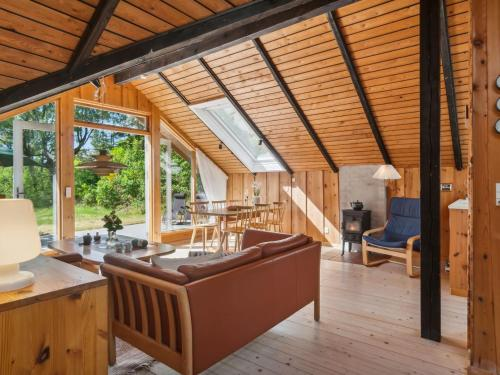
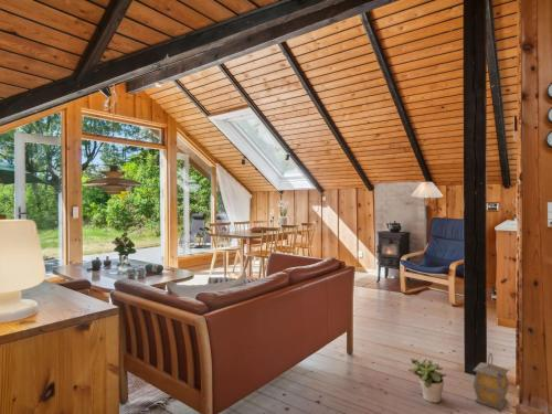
+ lantern [471,352,510,411]
+ potted plant [410,354,448,404]
